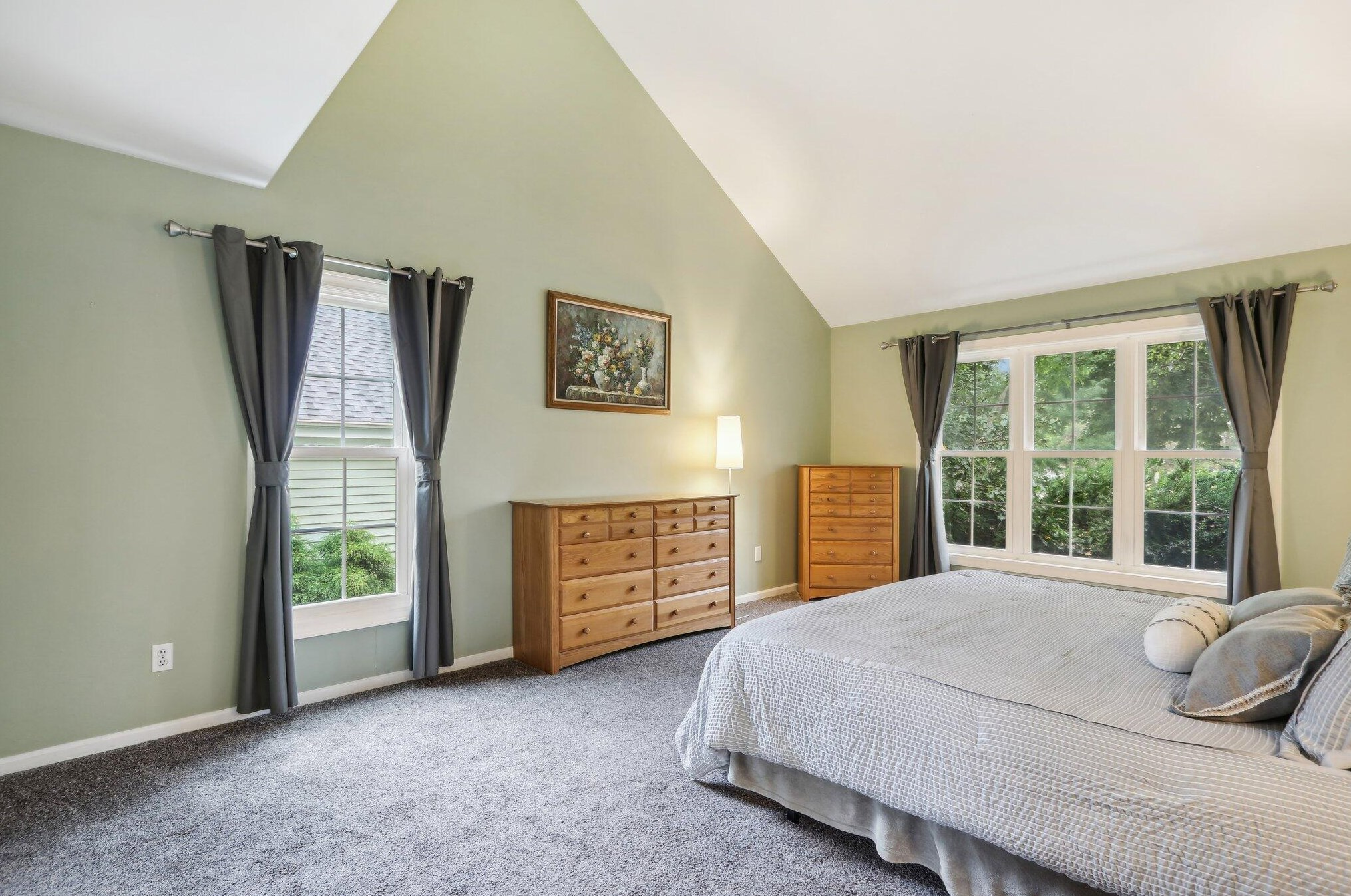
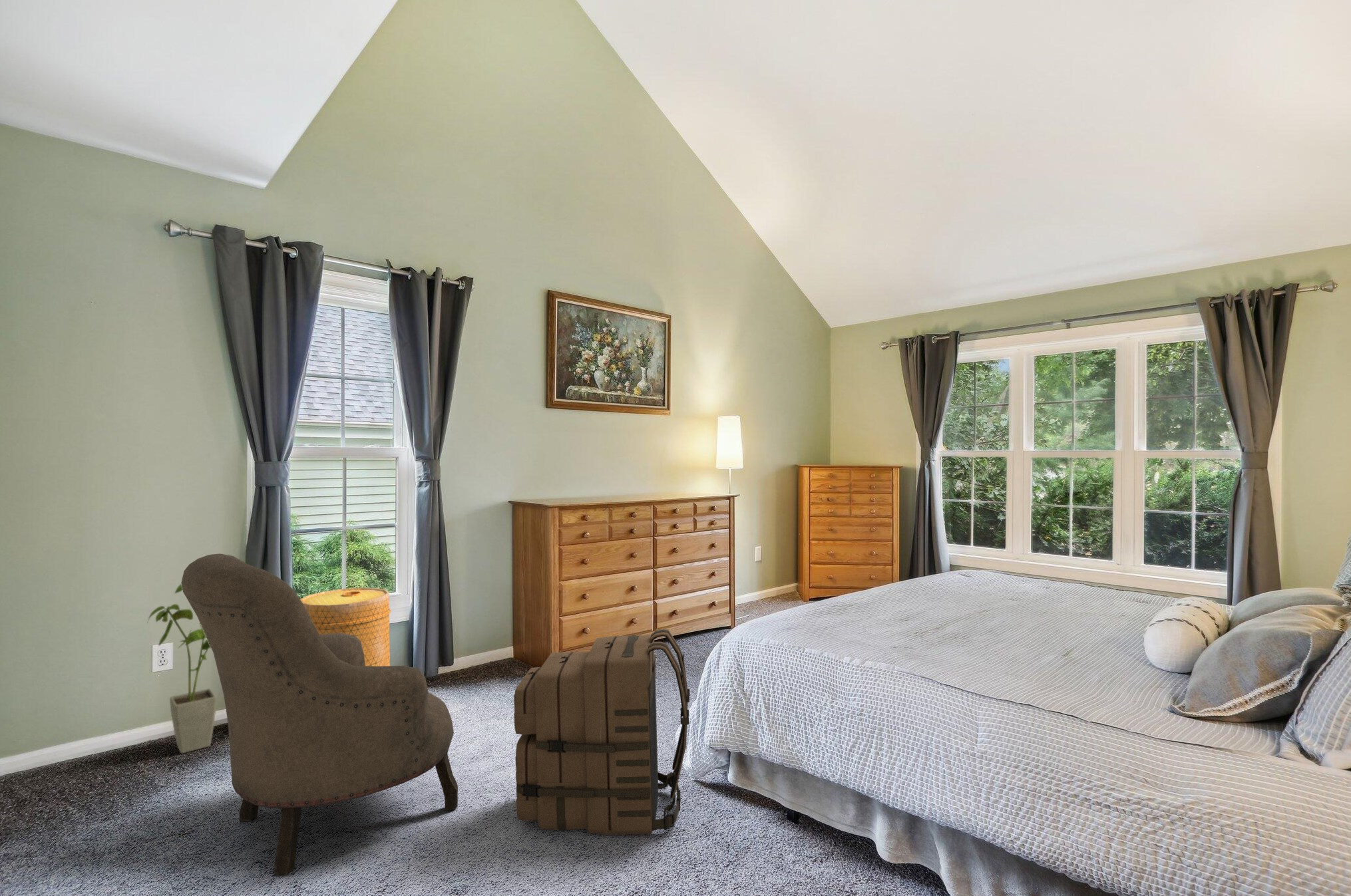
+ backpack [513,629,690,835]
+ basket [300,587,391,667]
+ house plant [146,583,217,754]
+ armchair [180,553,459,877]
